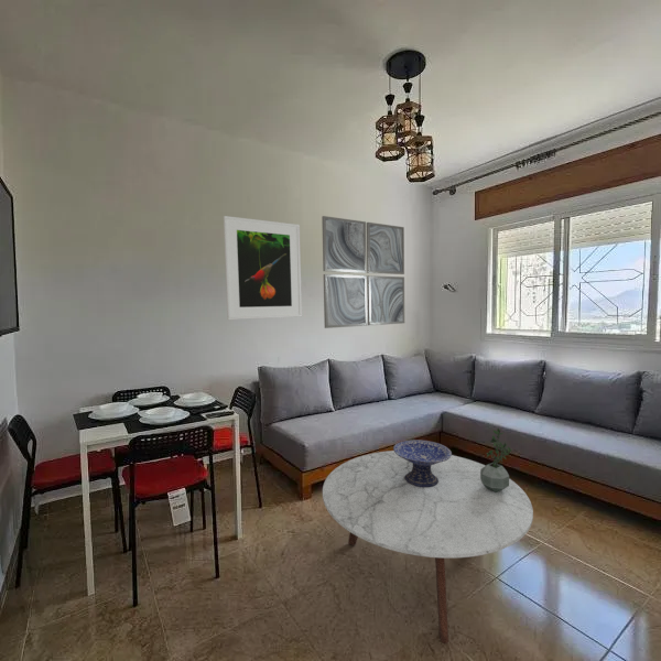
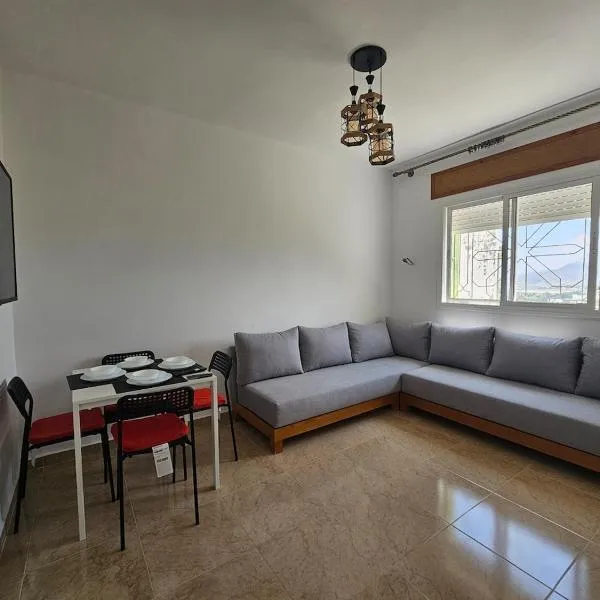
- wall art [321,215,405,329]
- decorative bowl [392,438,453,487]
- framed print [223,215,303,321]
- potted plant [480,427,514,492]
- coffee table [322,449,534,644]
